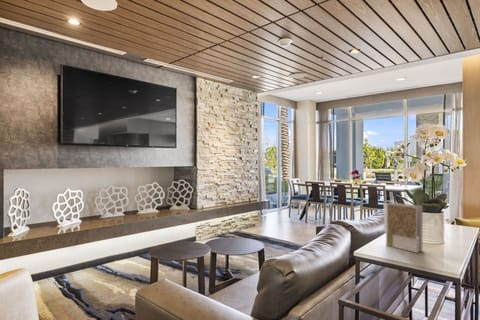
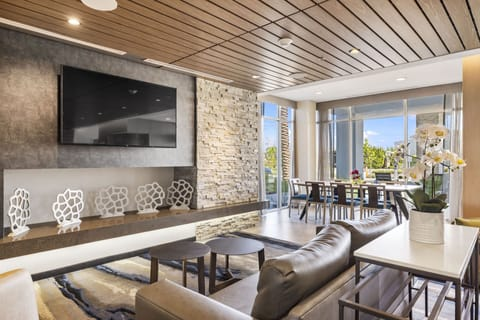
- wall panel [383,201,424,254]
